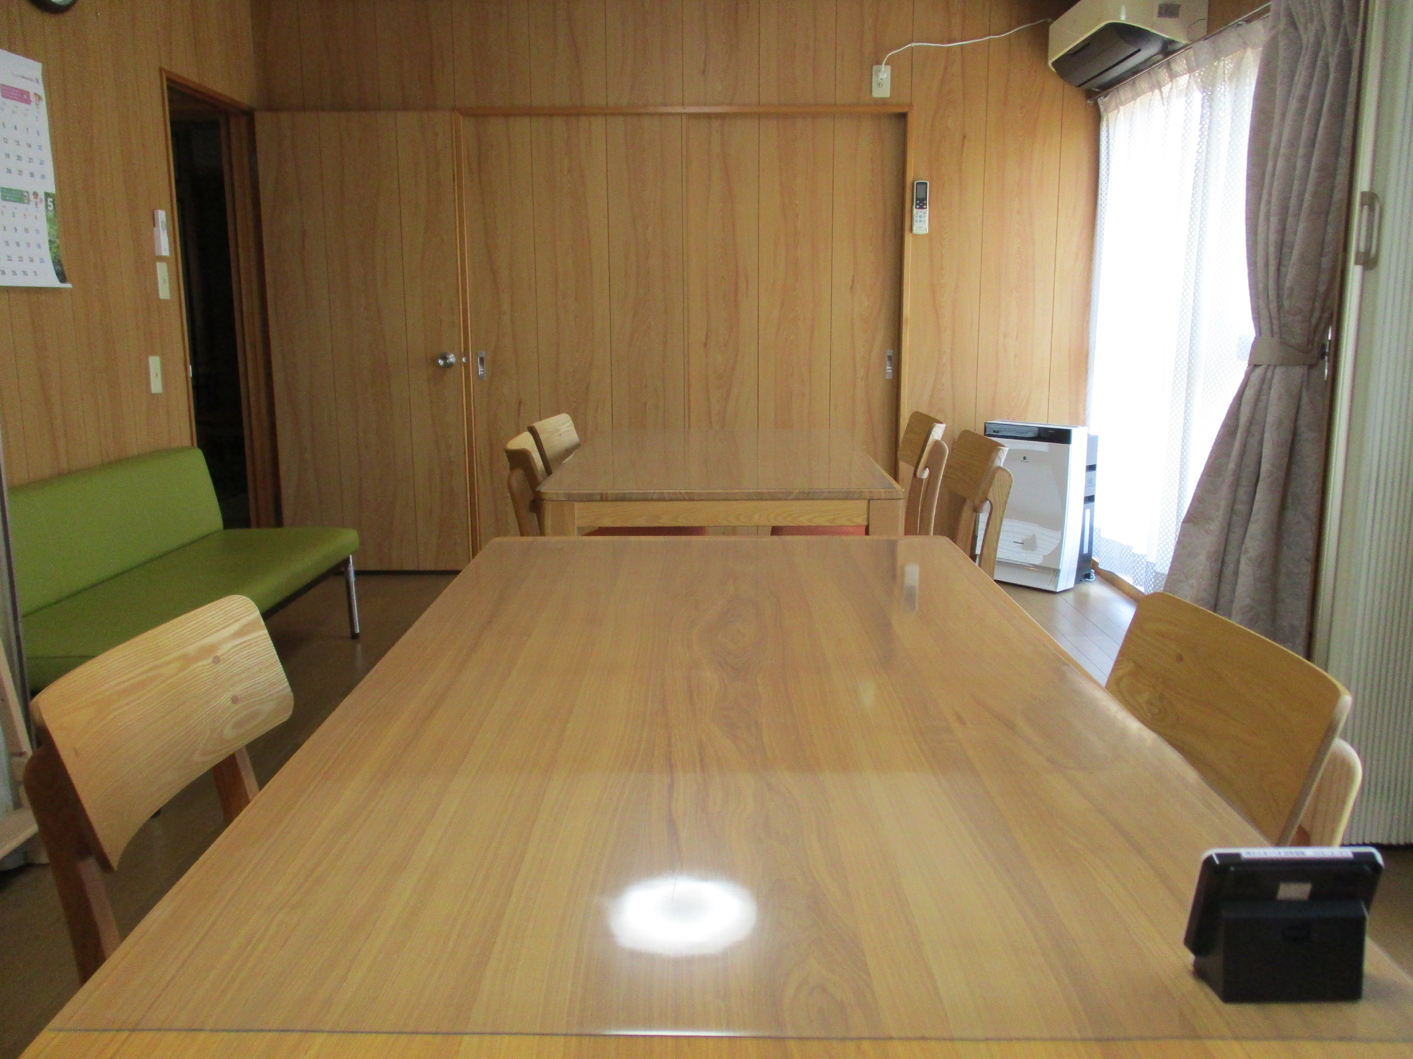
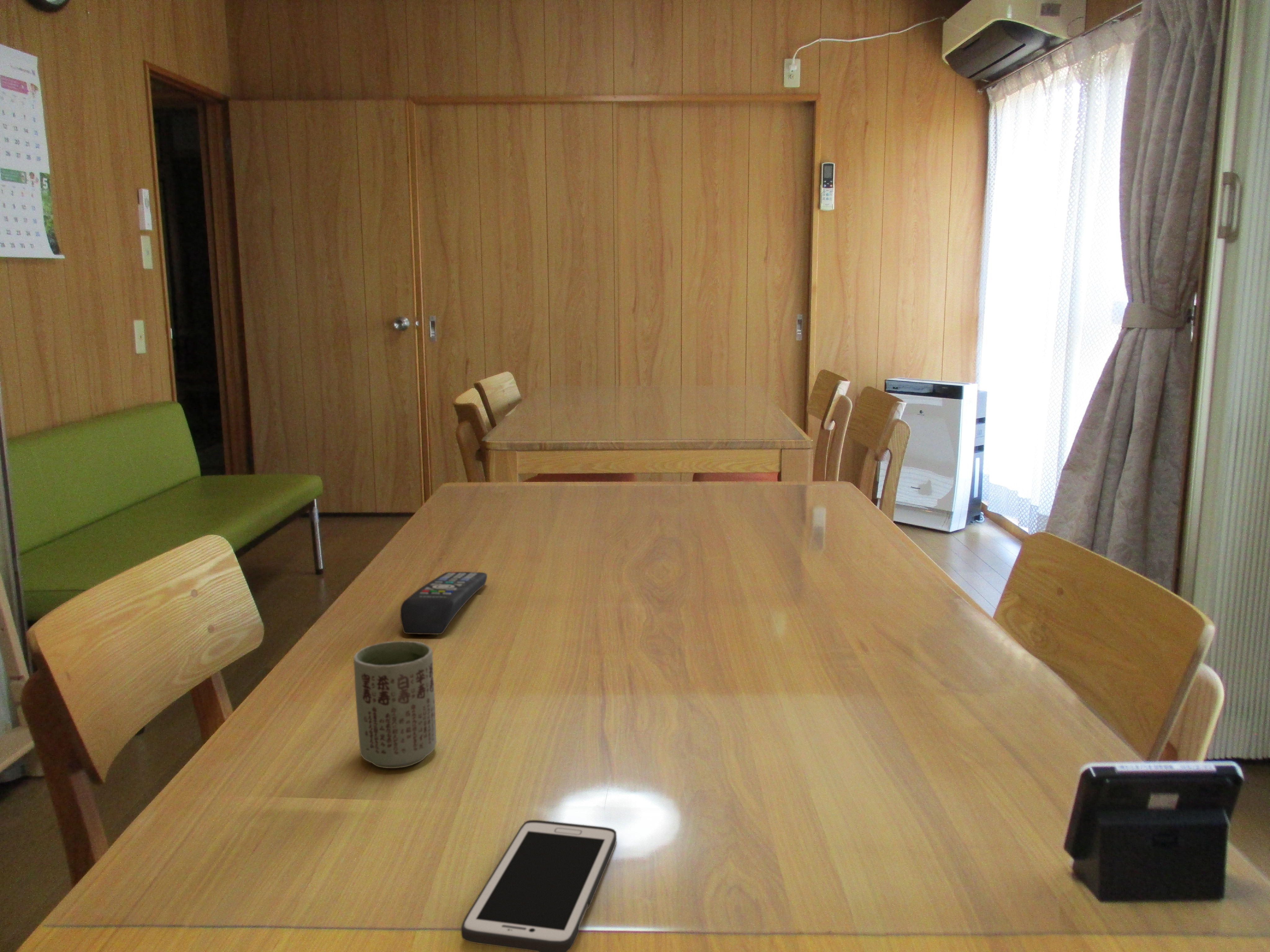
+ cell phone [461,820,617,952]
+ remote control [400,571,487,635]
+ cup [353,641,437,769]
